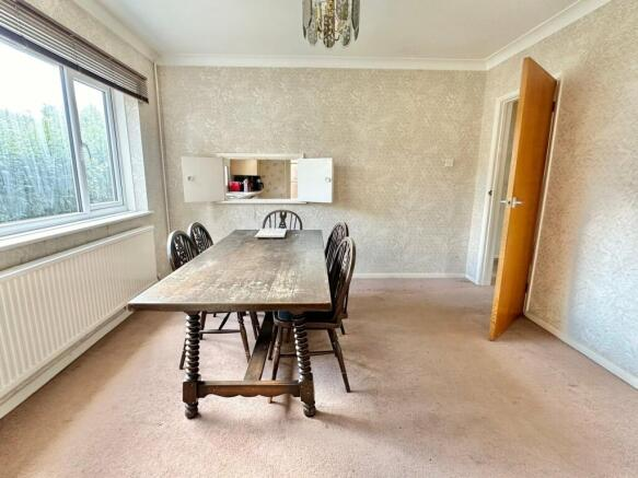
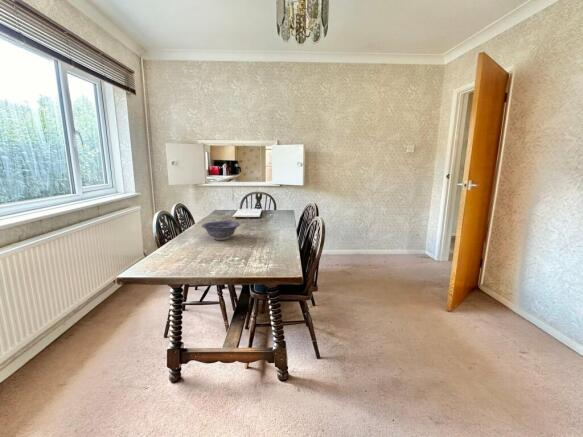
+ decorative bowl [201,220,241,241]
